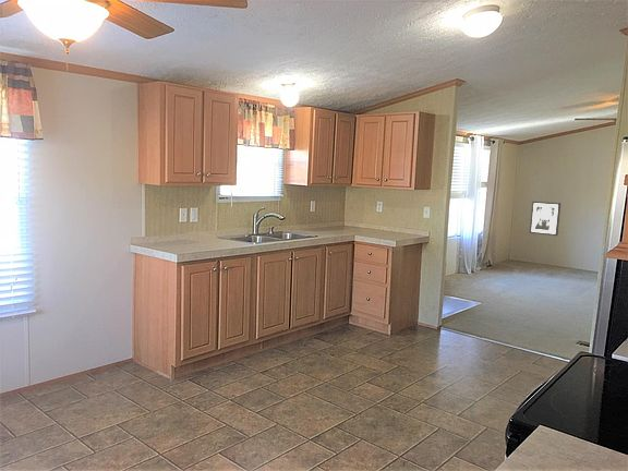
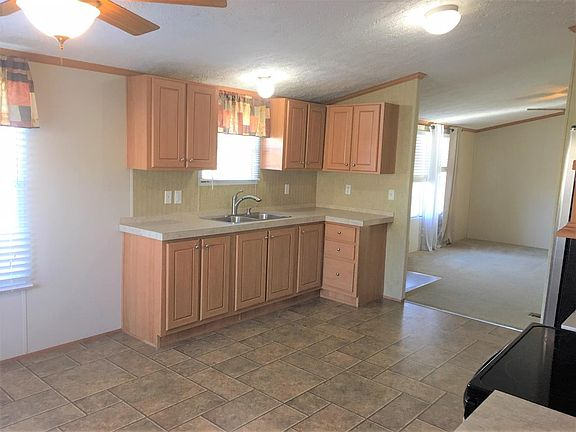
- wall art [529,201,561,237]
